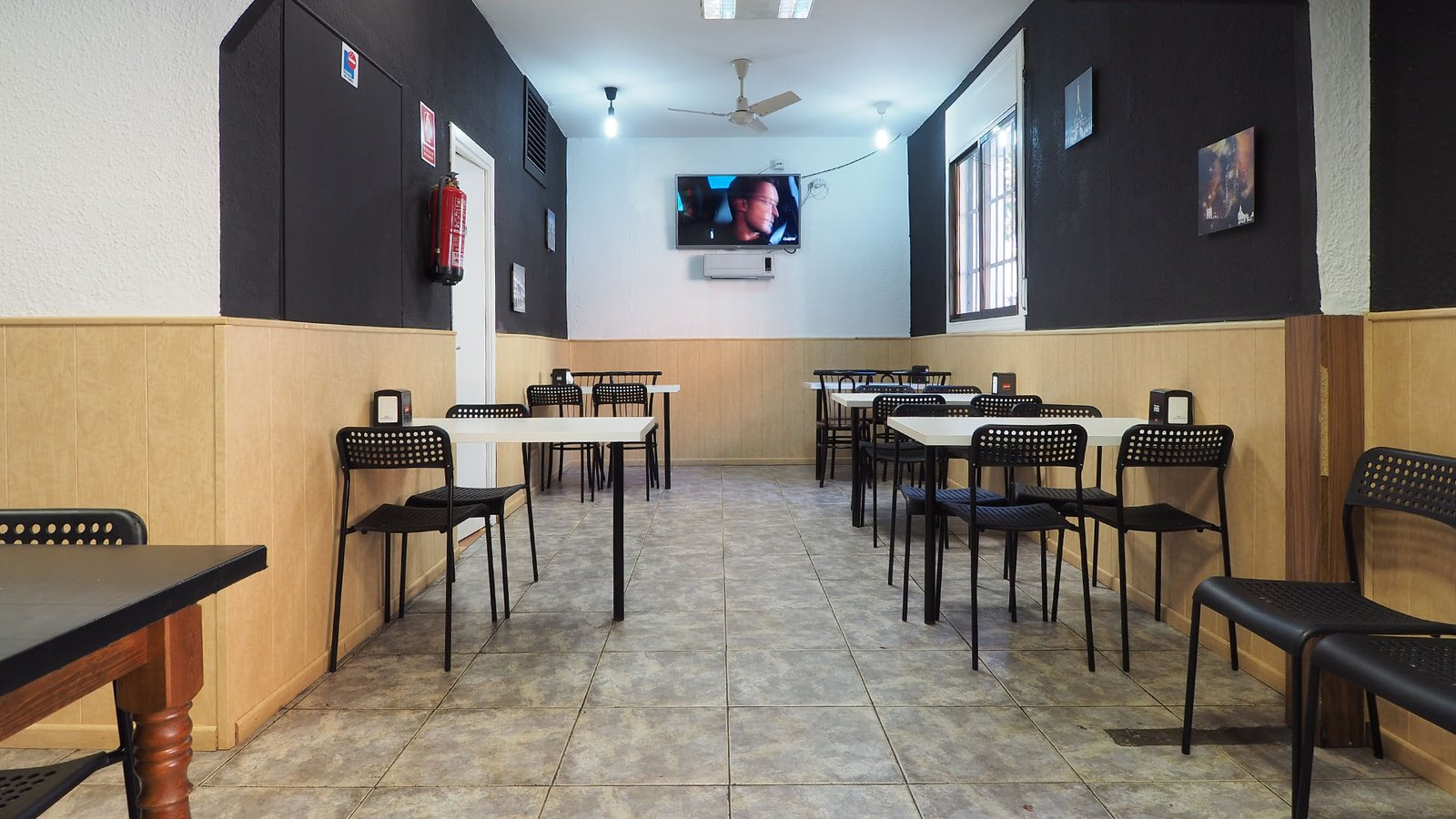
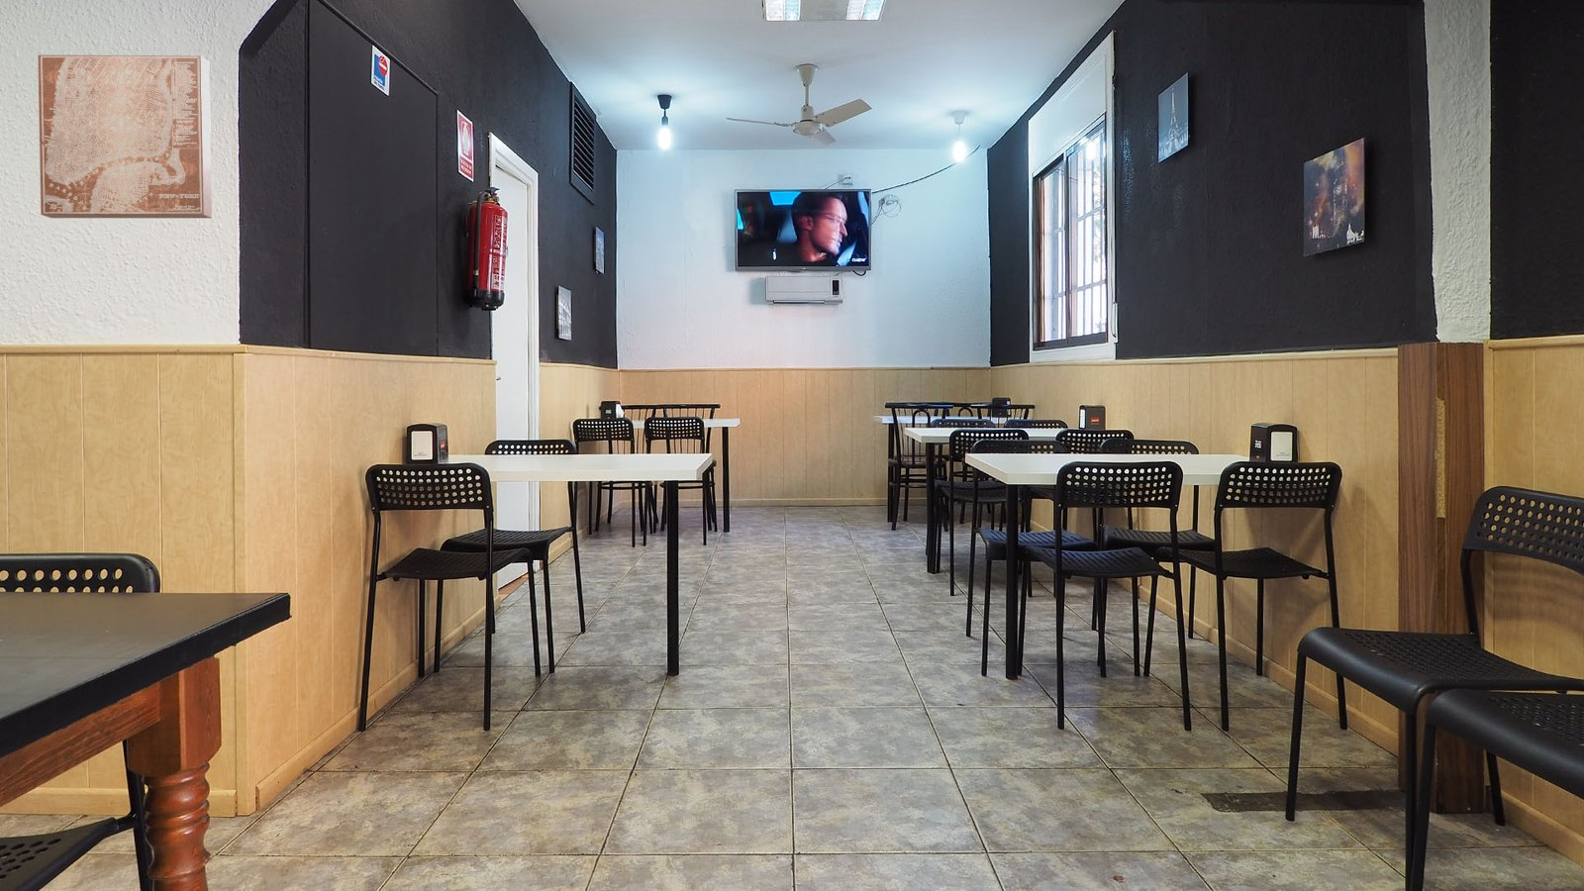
+ wall art [37,54,213,219]
